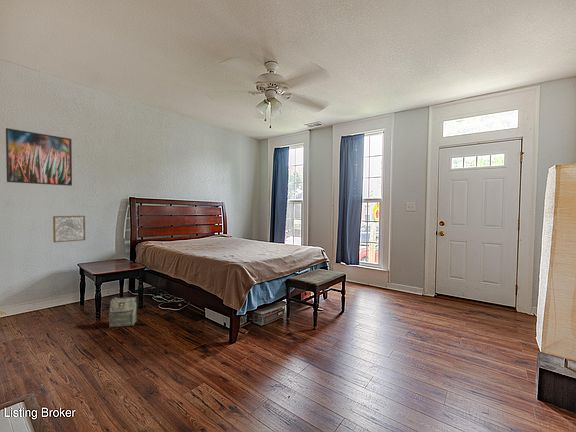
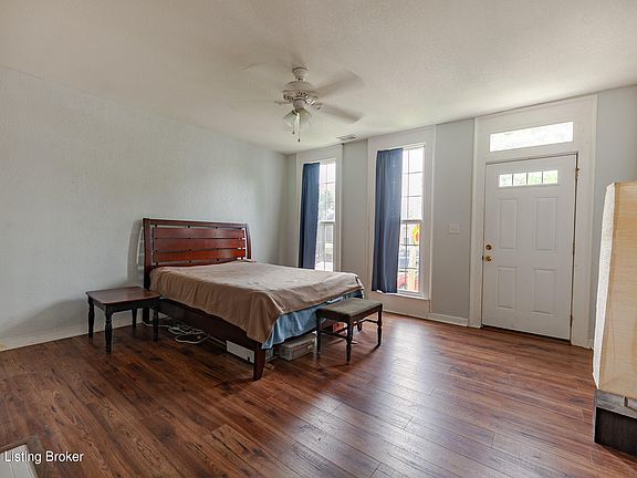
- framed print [5,127,73,187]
- wall art [52,215,86,243]
- bag [108,296,138,328]
